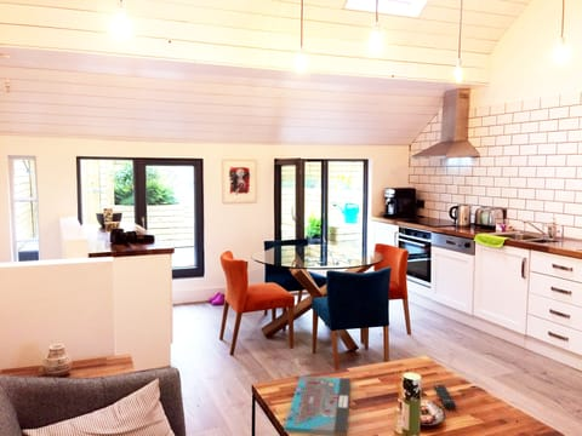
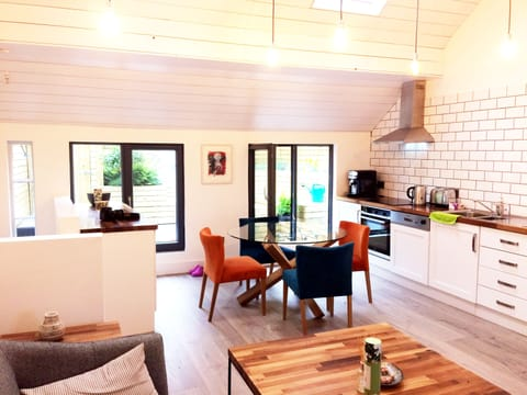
- board game [283,375,352,436]
- remote control [433,384,457,411]
